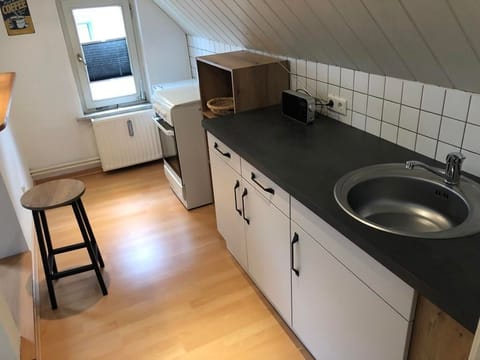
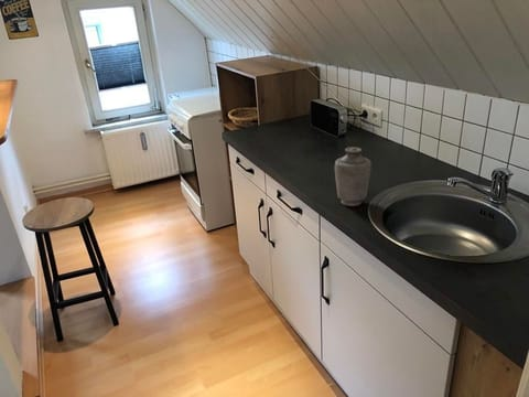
+ vase [334,146,373,207]
